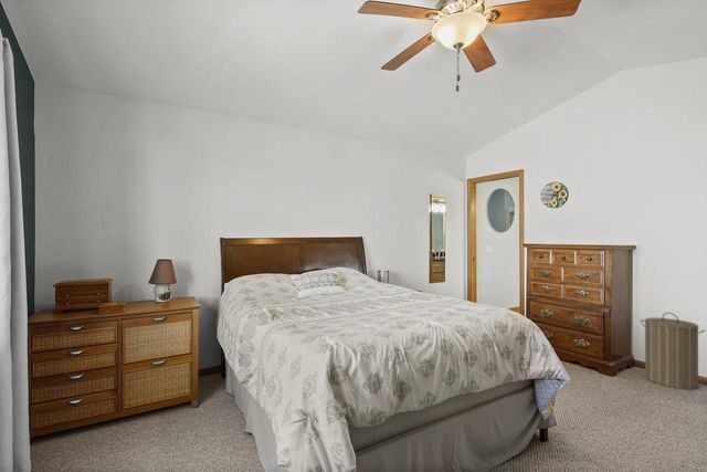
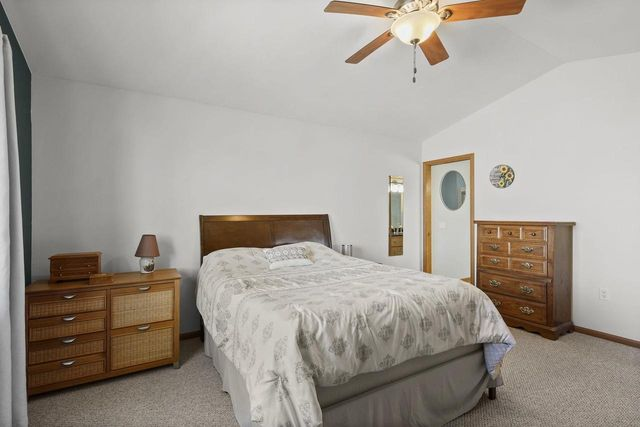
- laundry hamper [640,312,706,390]
